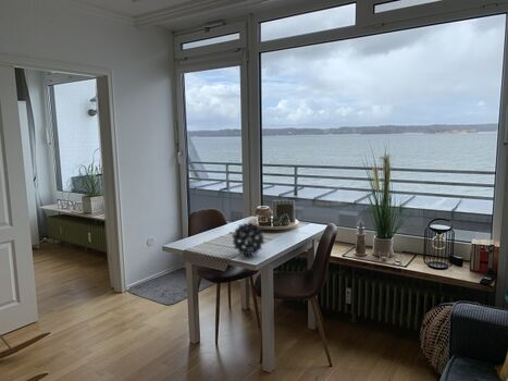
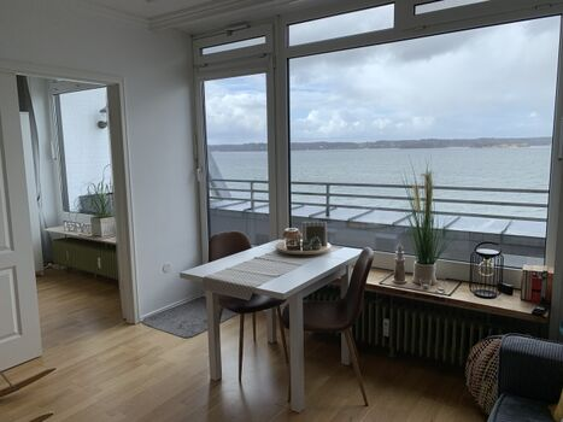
- decorative ball [231,222,265,257]
